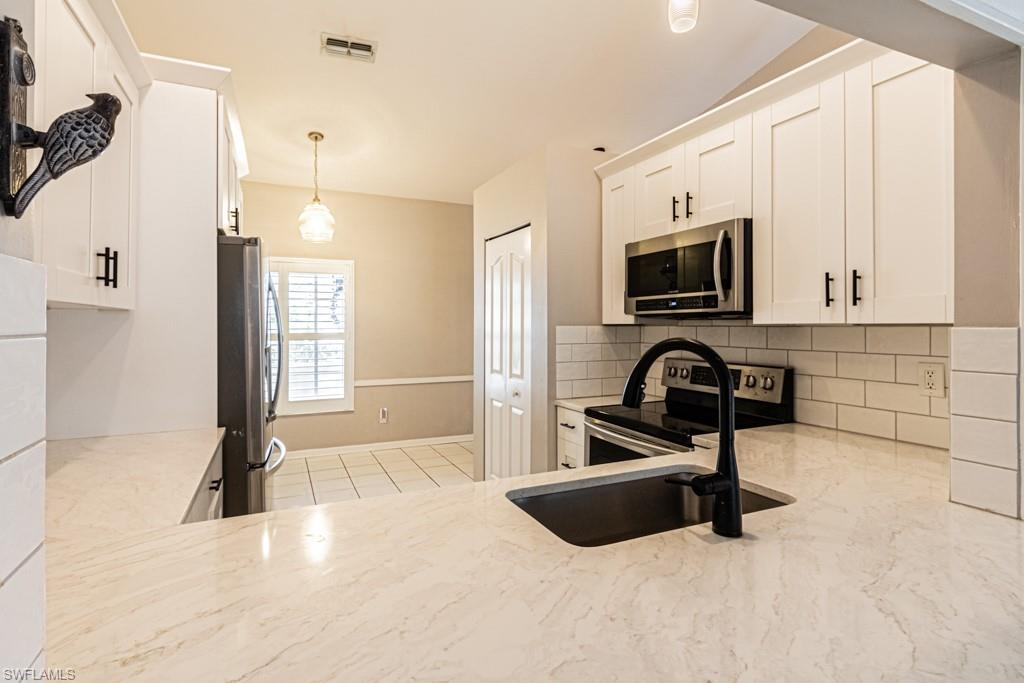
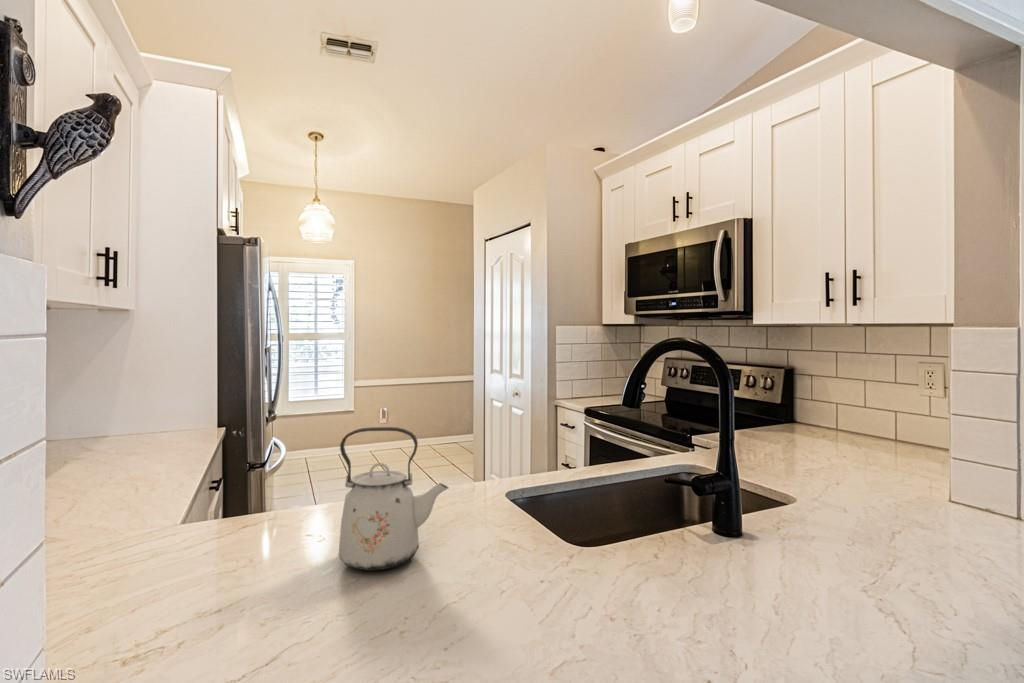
+ kettle [337,426,449,572]
